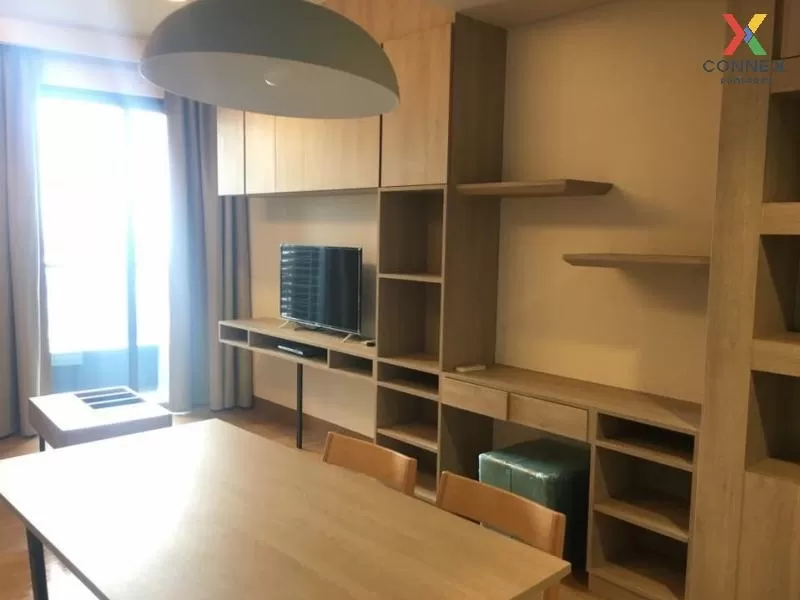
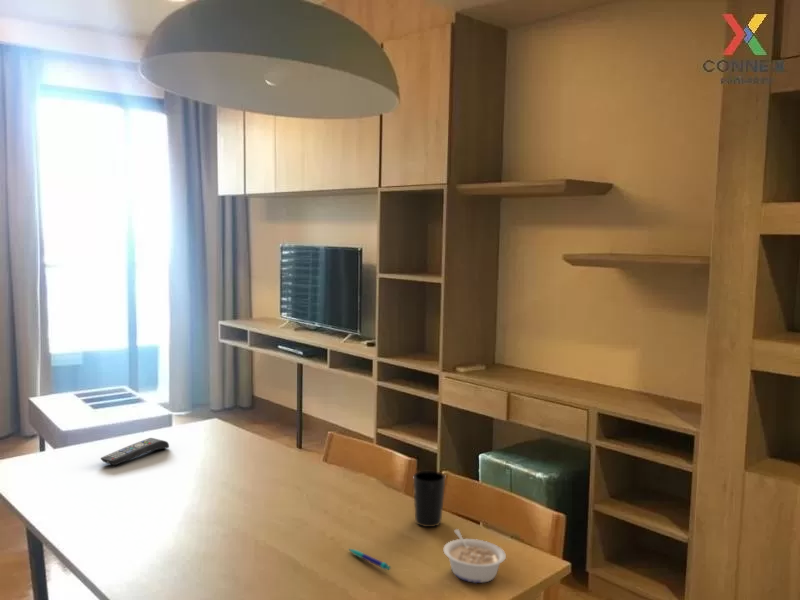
+ legume [442,528,507,584]
+ pen [348,548,392,571]
+ remote control [100,437,170,466]
+ cup [413,470,446,528]
